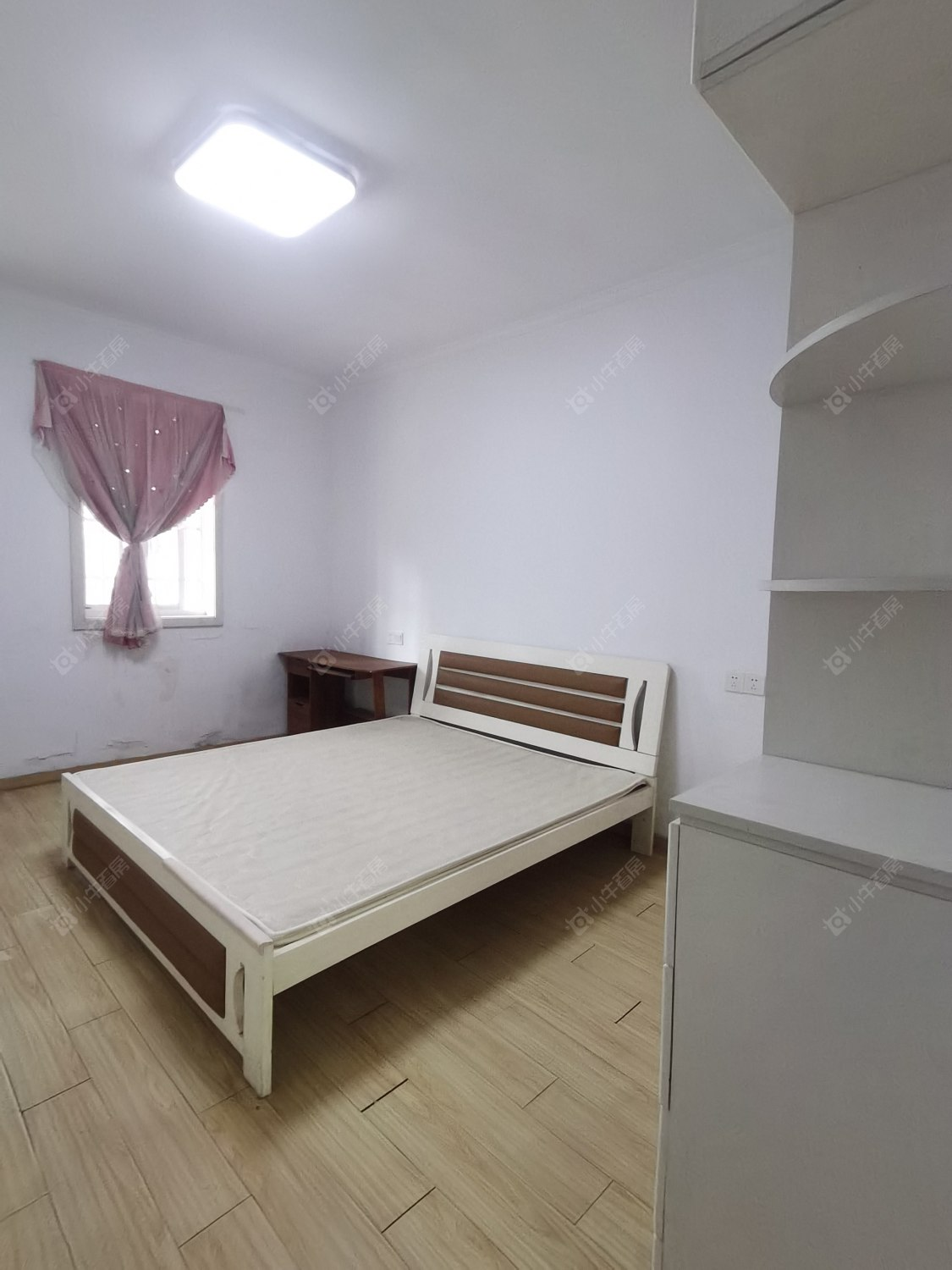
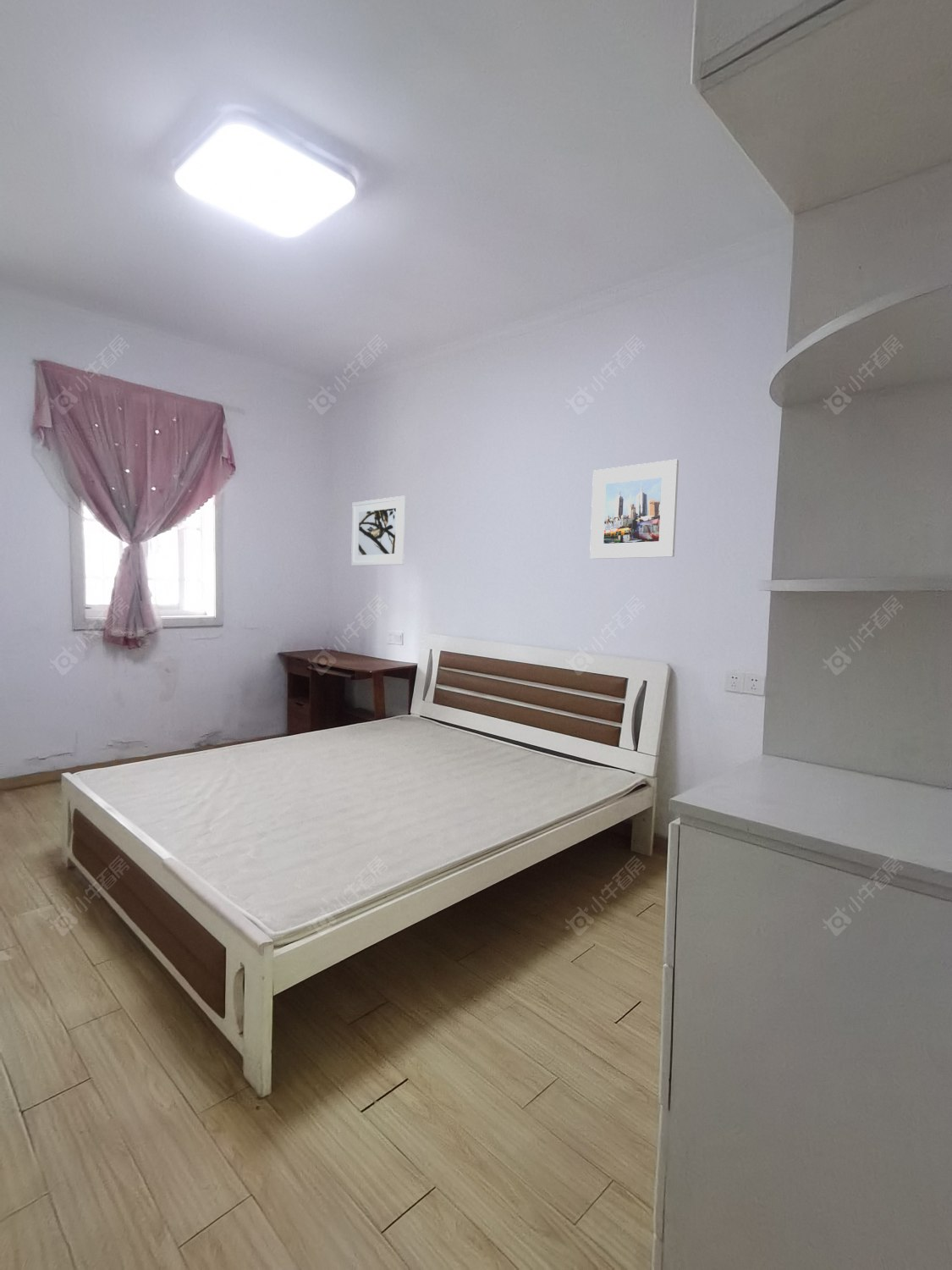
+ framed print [589,459,680,560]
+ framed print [350,495,406,566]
